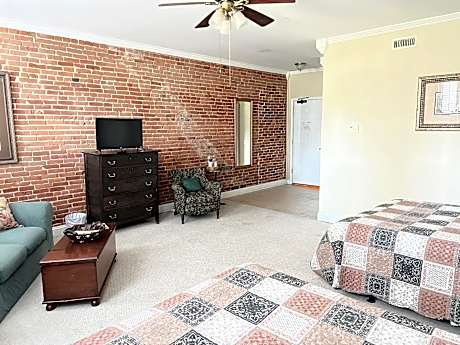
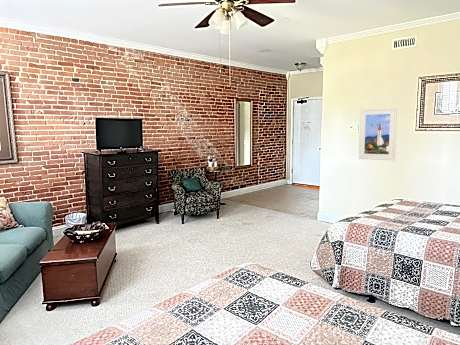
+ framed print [358,106,398,161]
